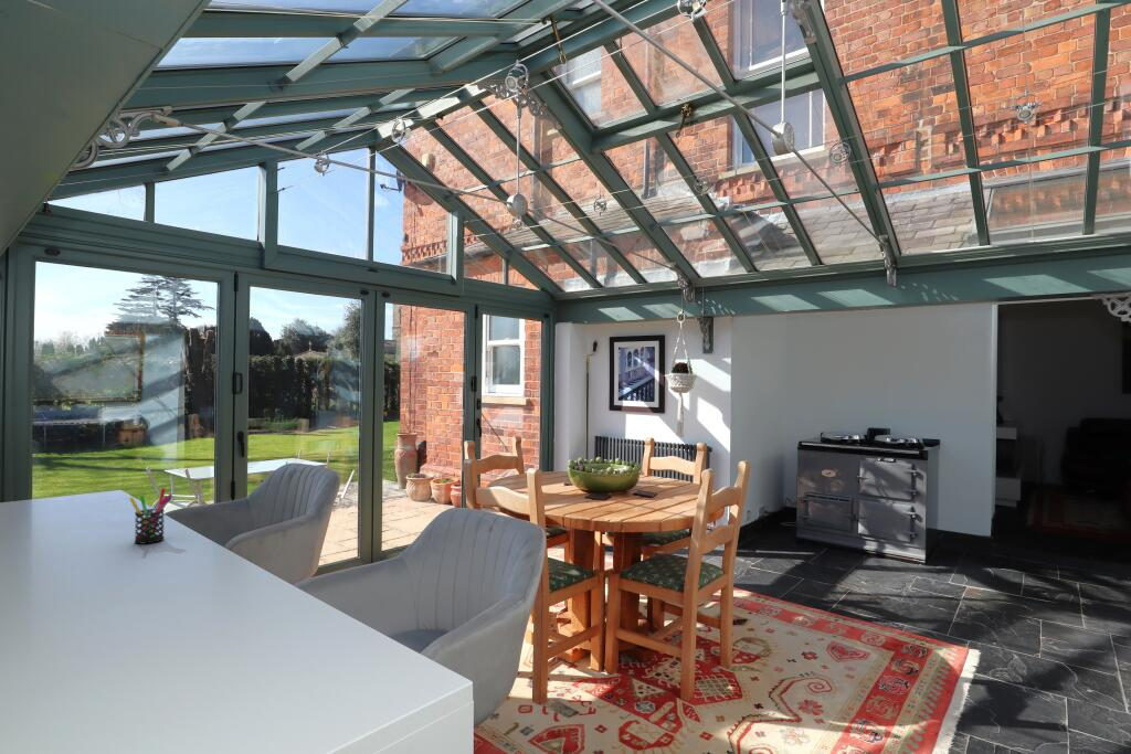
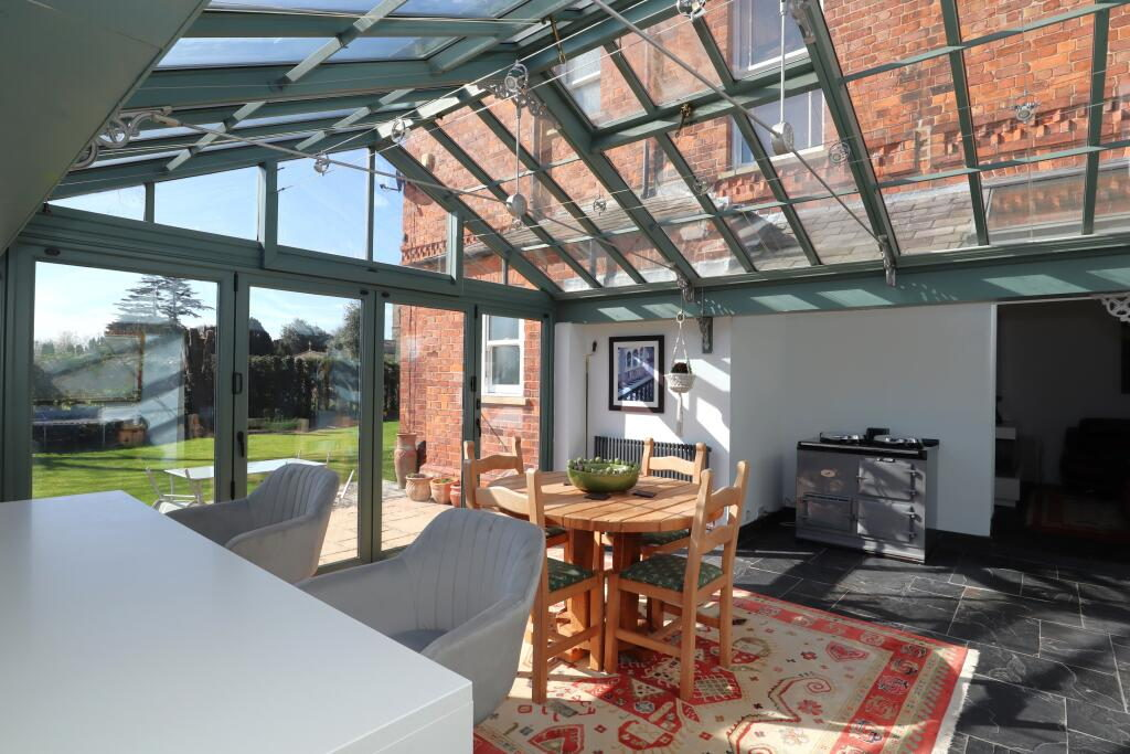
- pen holder [128,487,173,544]
